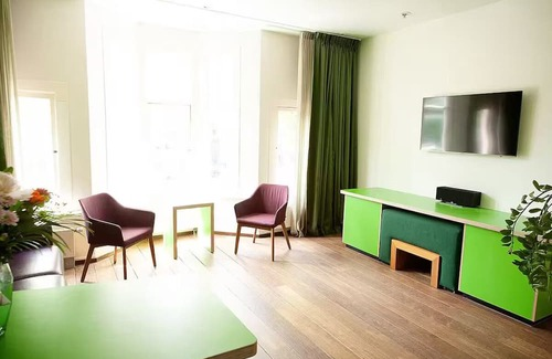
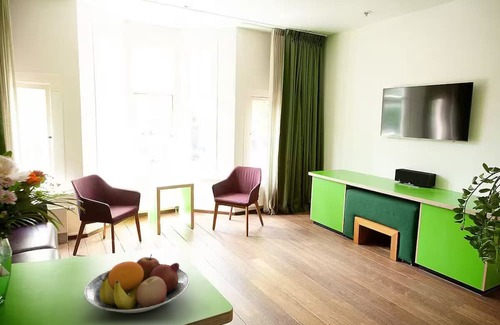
+ fruit bowl [83,253,191,314]
